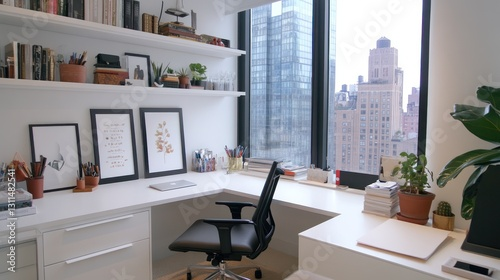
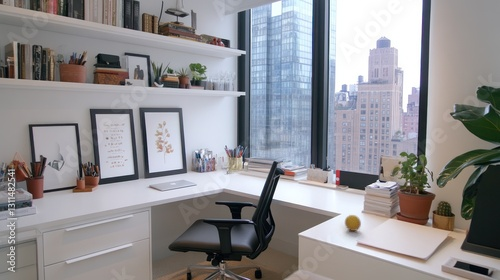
+ fruit [344,214,362,232]
